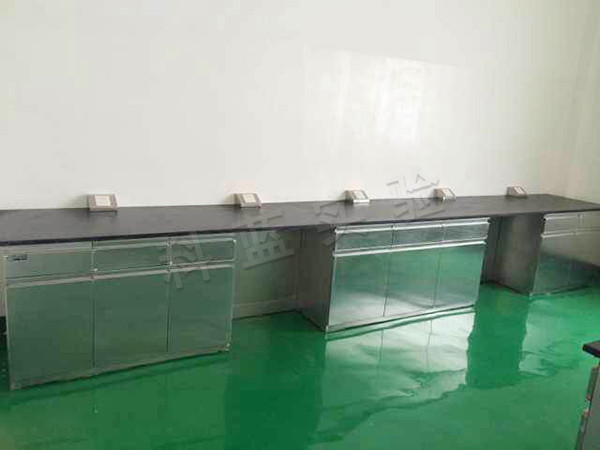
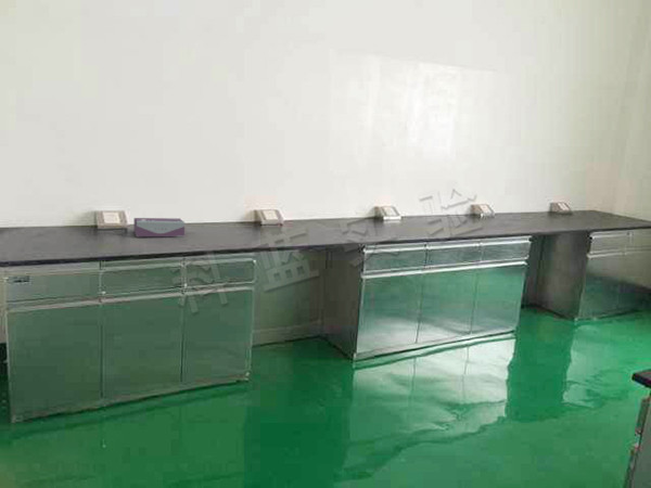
+ tissue box [132,217,186,237]
